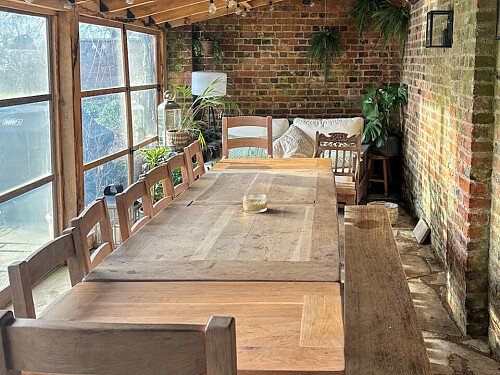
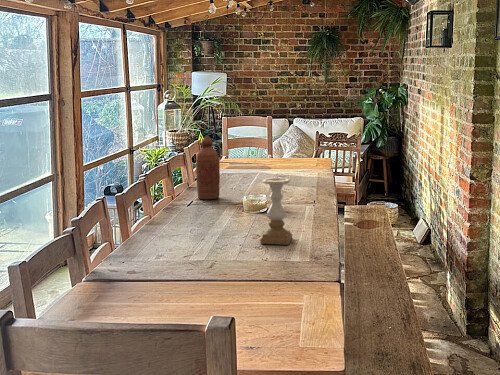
+ candle holder [259,177,293,246]
+ bottle [195,136,221,200]
